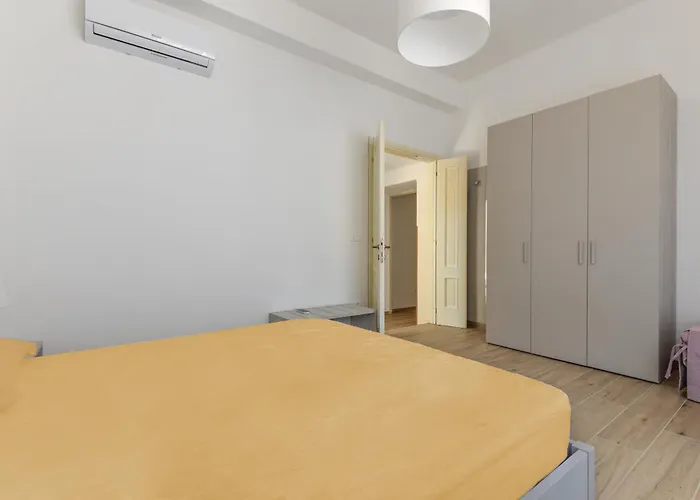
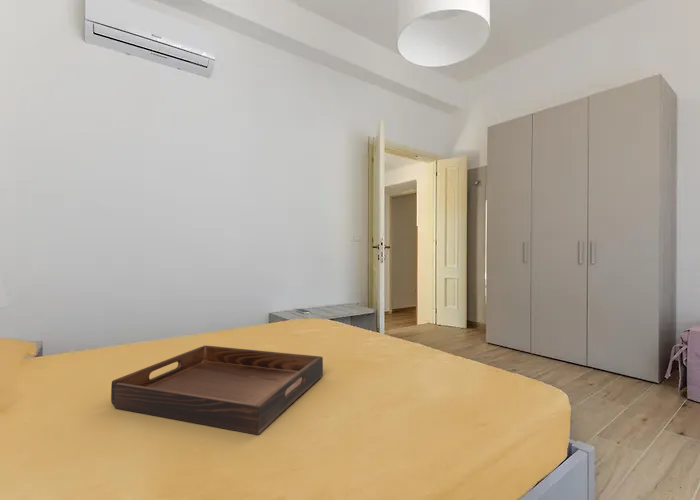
+ serving tray [110,344,324,435]
